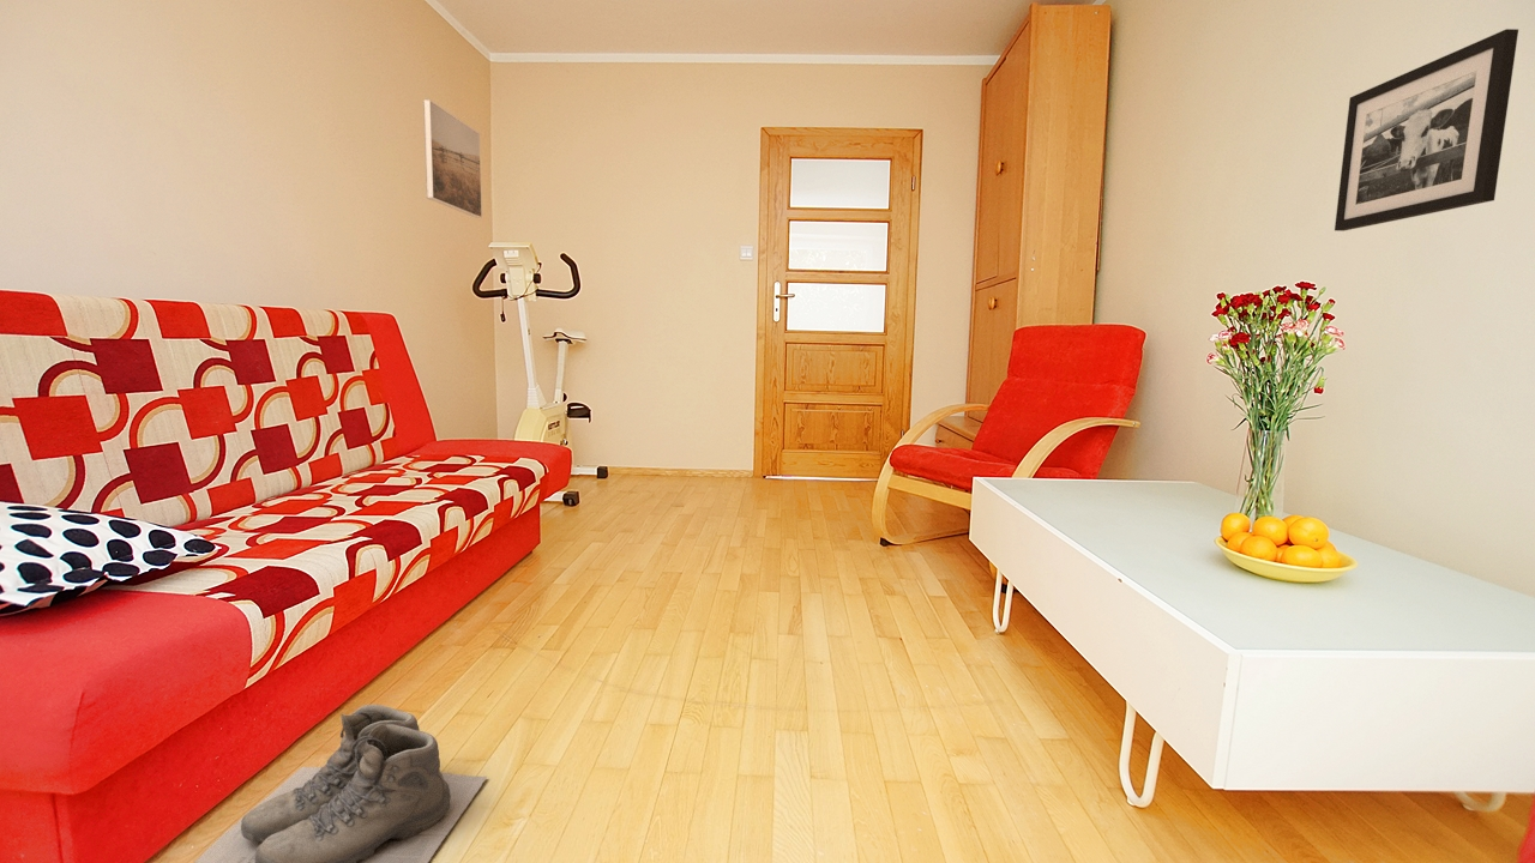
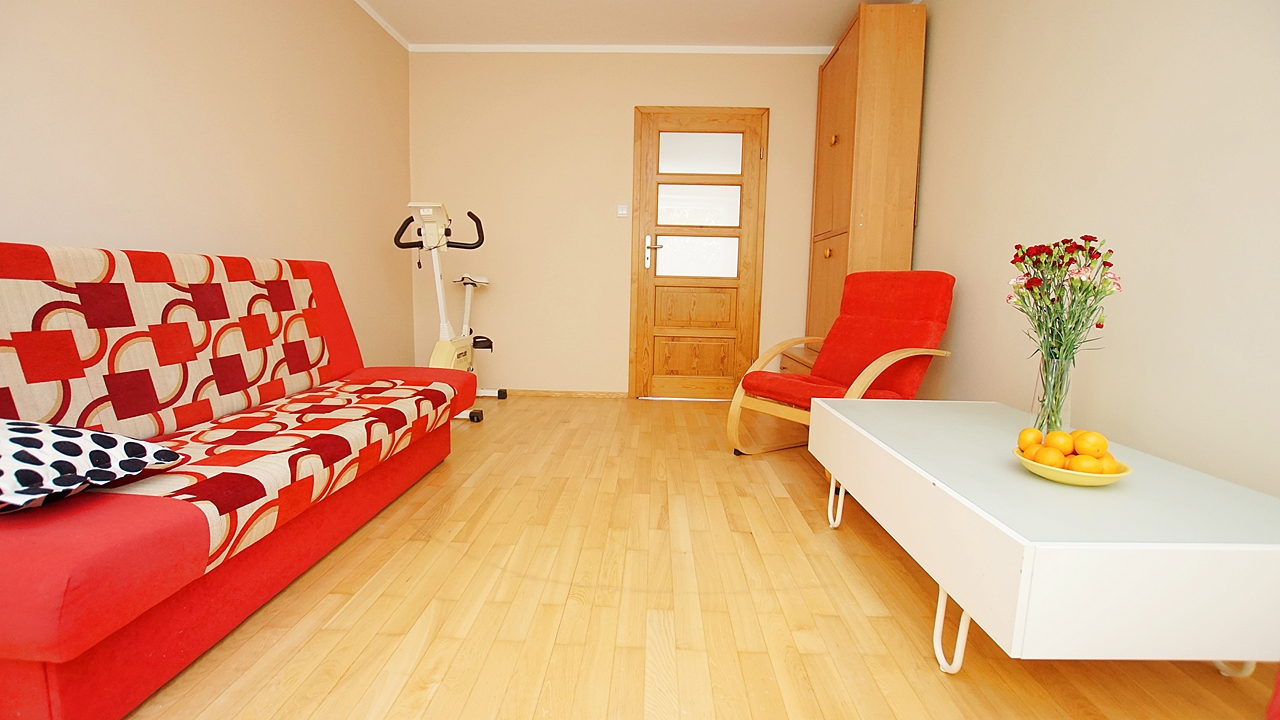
- boots [193,704,488,863]
- picture frame [1334,28,1519,233]
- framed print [422,98,483,219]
